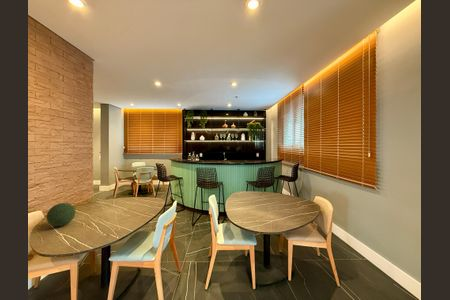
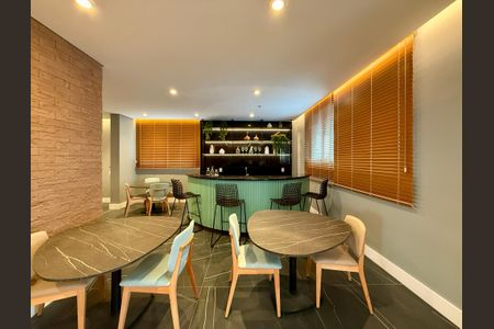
- decorative orb [45,202,77,227]
